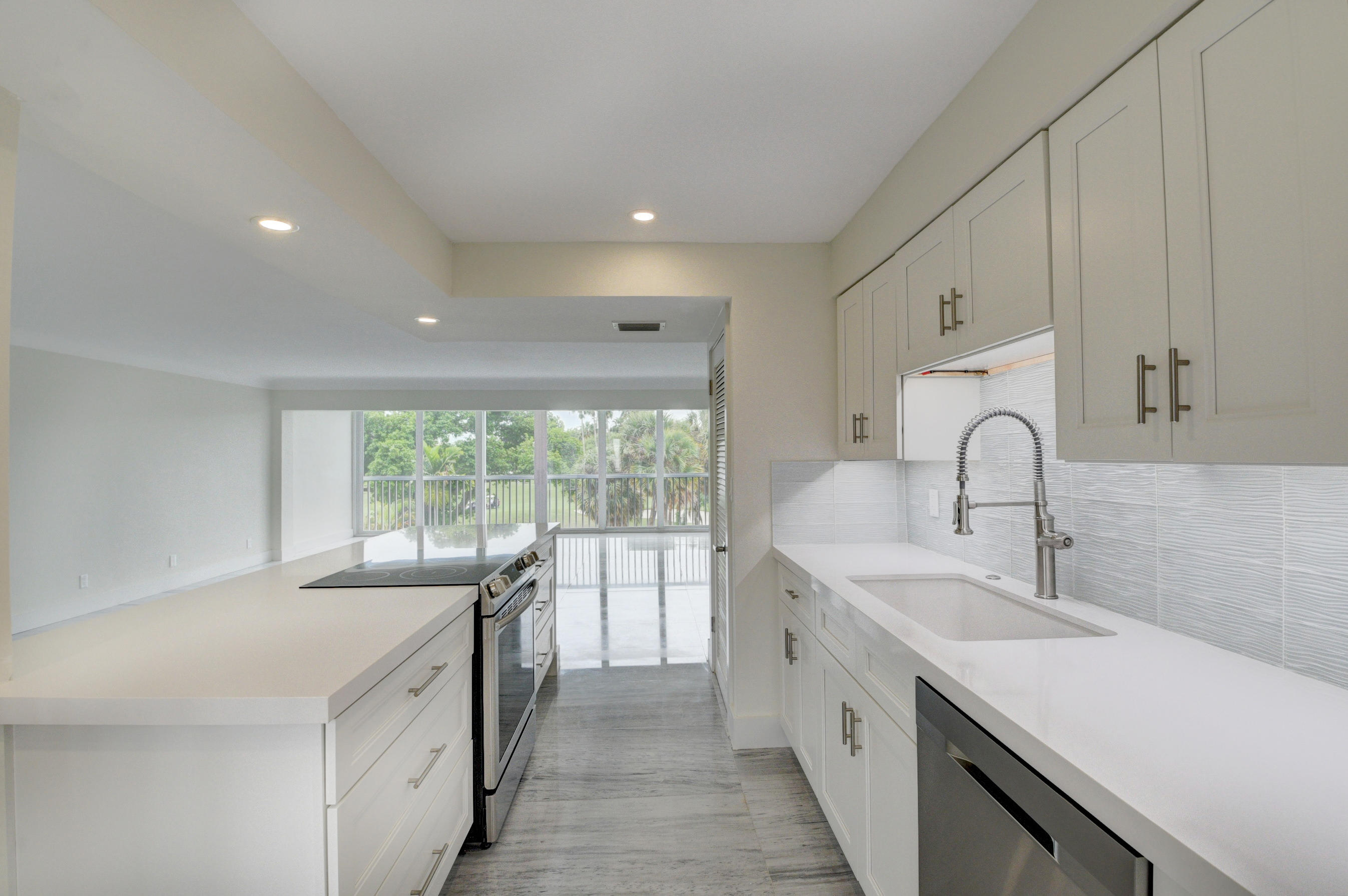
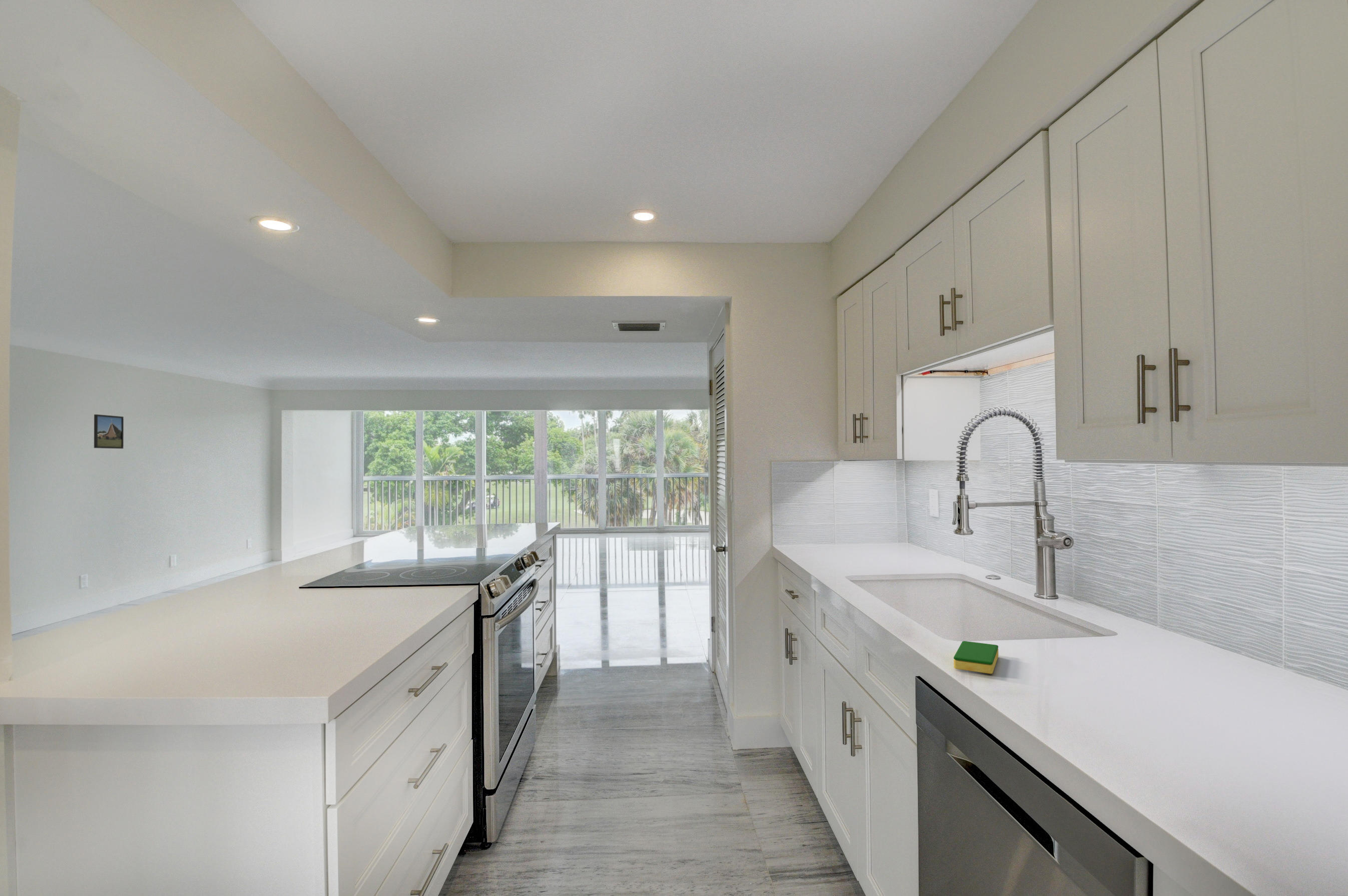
+ dish sponge [953,641,999,674]
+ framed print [94,414,124,449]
